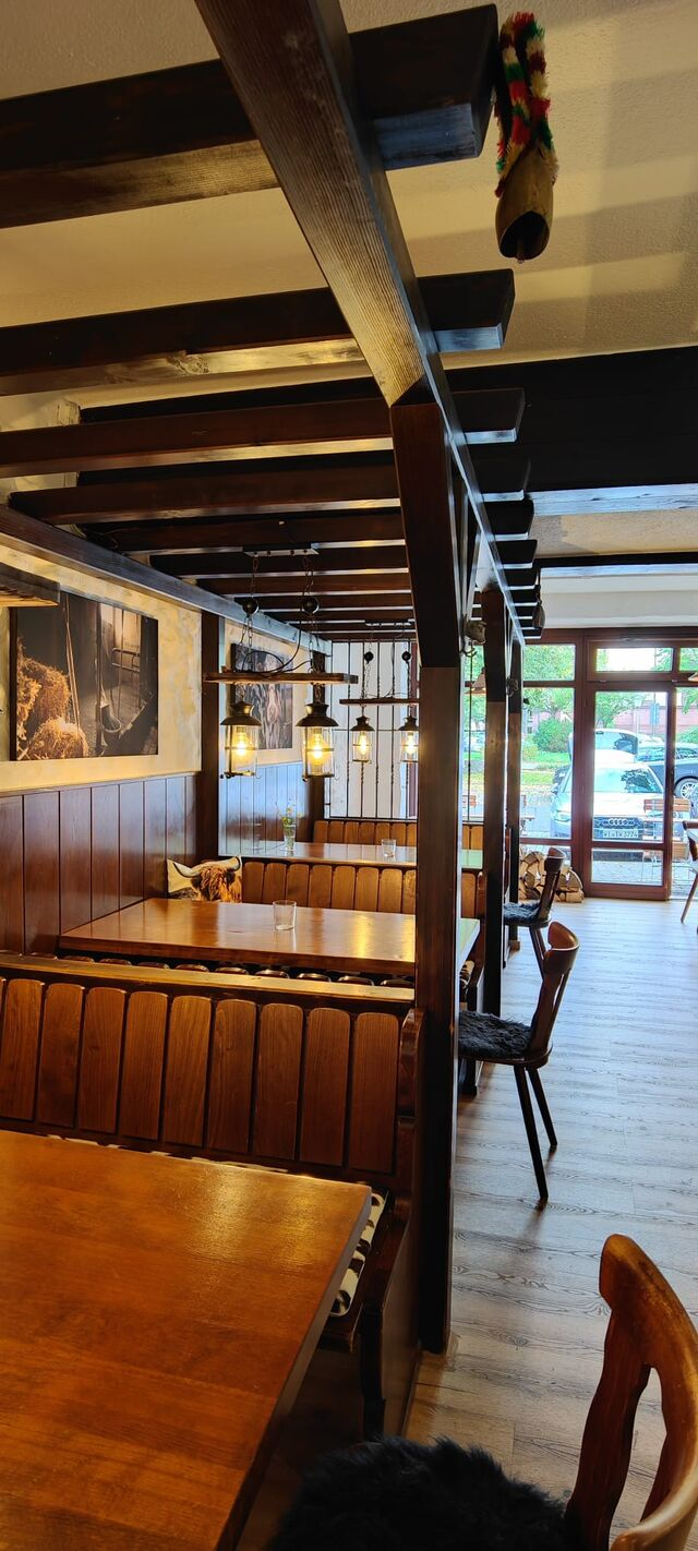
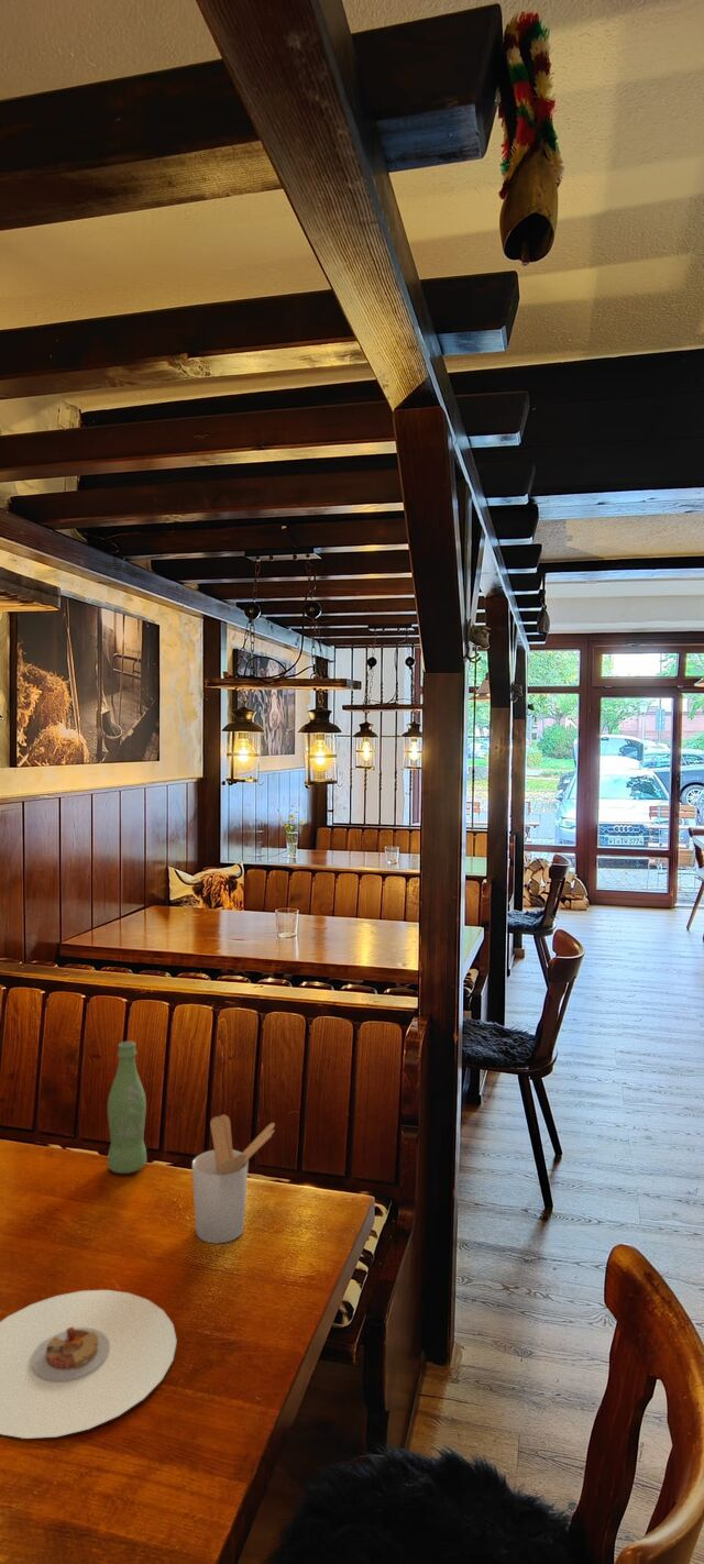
+ utensil holder [191,1114,276,1244]
+ plate [0,1289,178,1440]
+ bottle [107,1040,147,1175]
